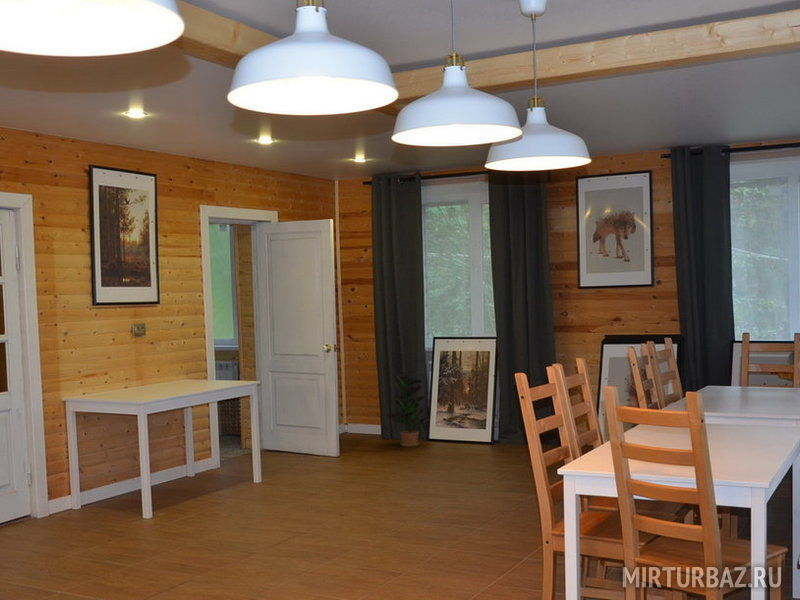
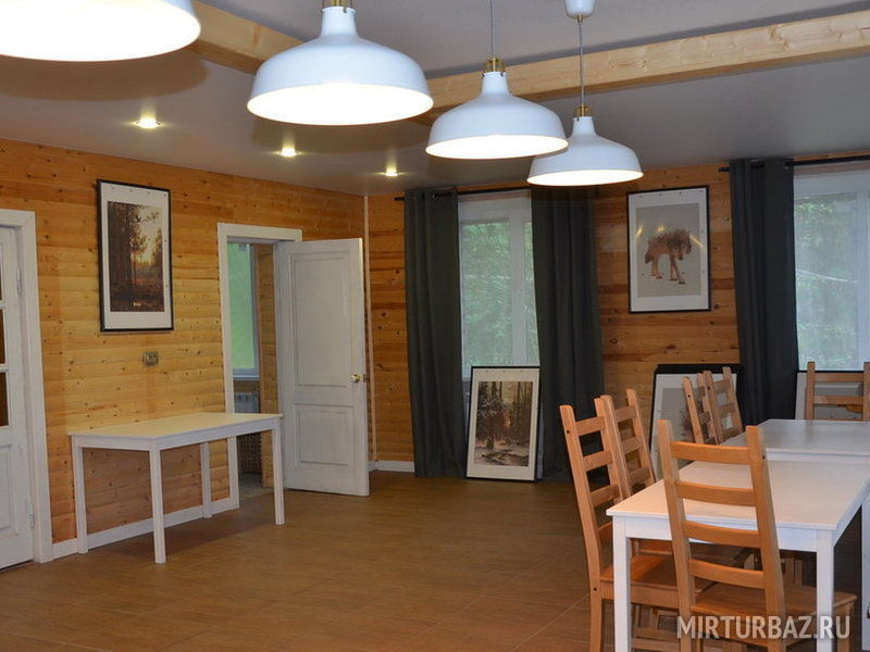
- potted plant [385,373,431,447]
